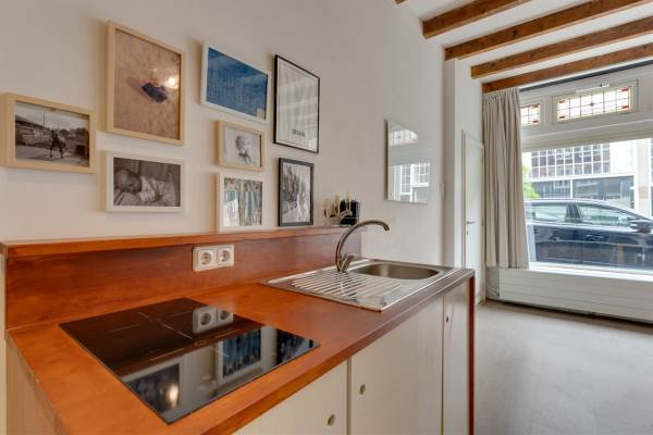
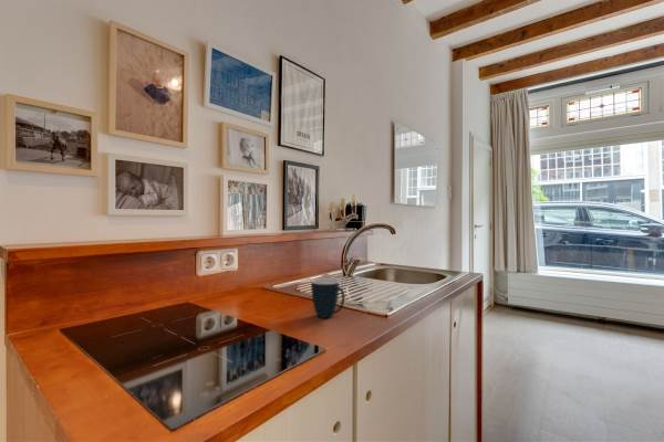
+ mug [310,277,345,319]
